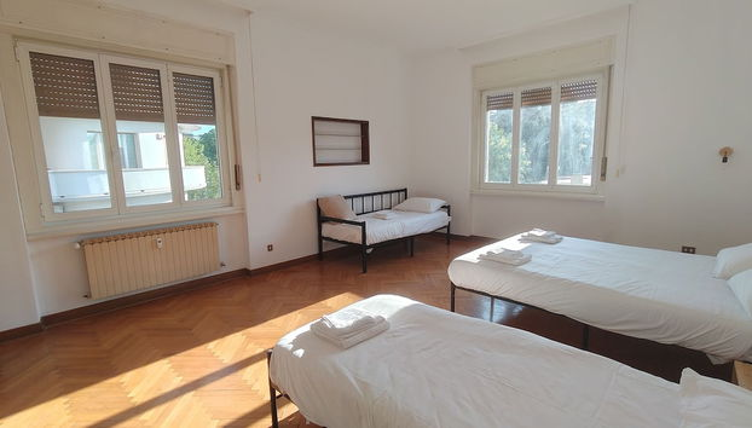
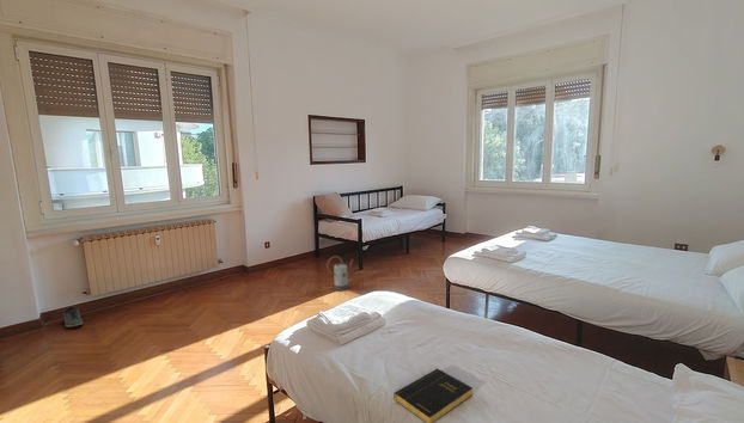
+ book [392,368,474,423]
+ shoe [62,305,84,329]
+ watering can [325,255,355,292]
